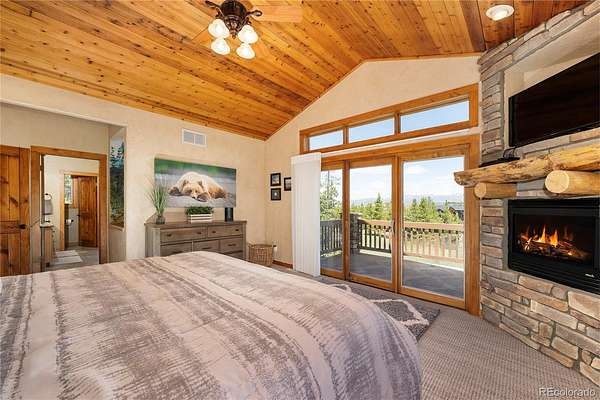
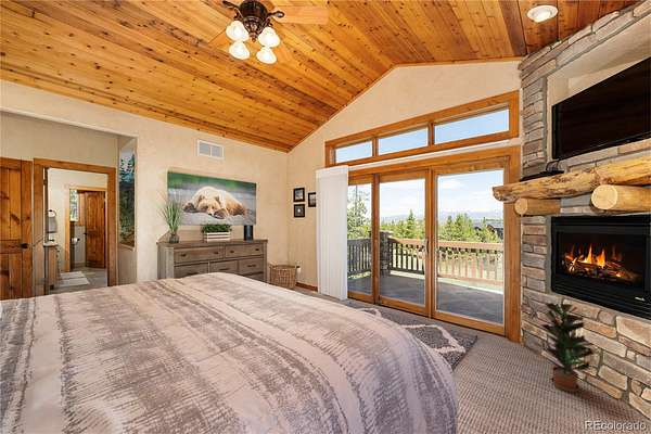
+ potted plant [533,302,598,393]
